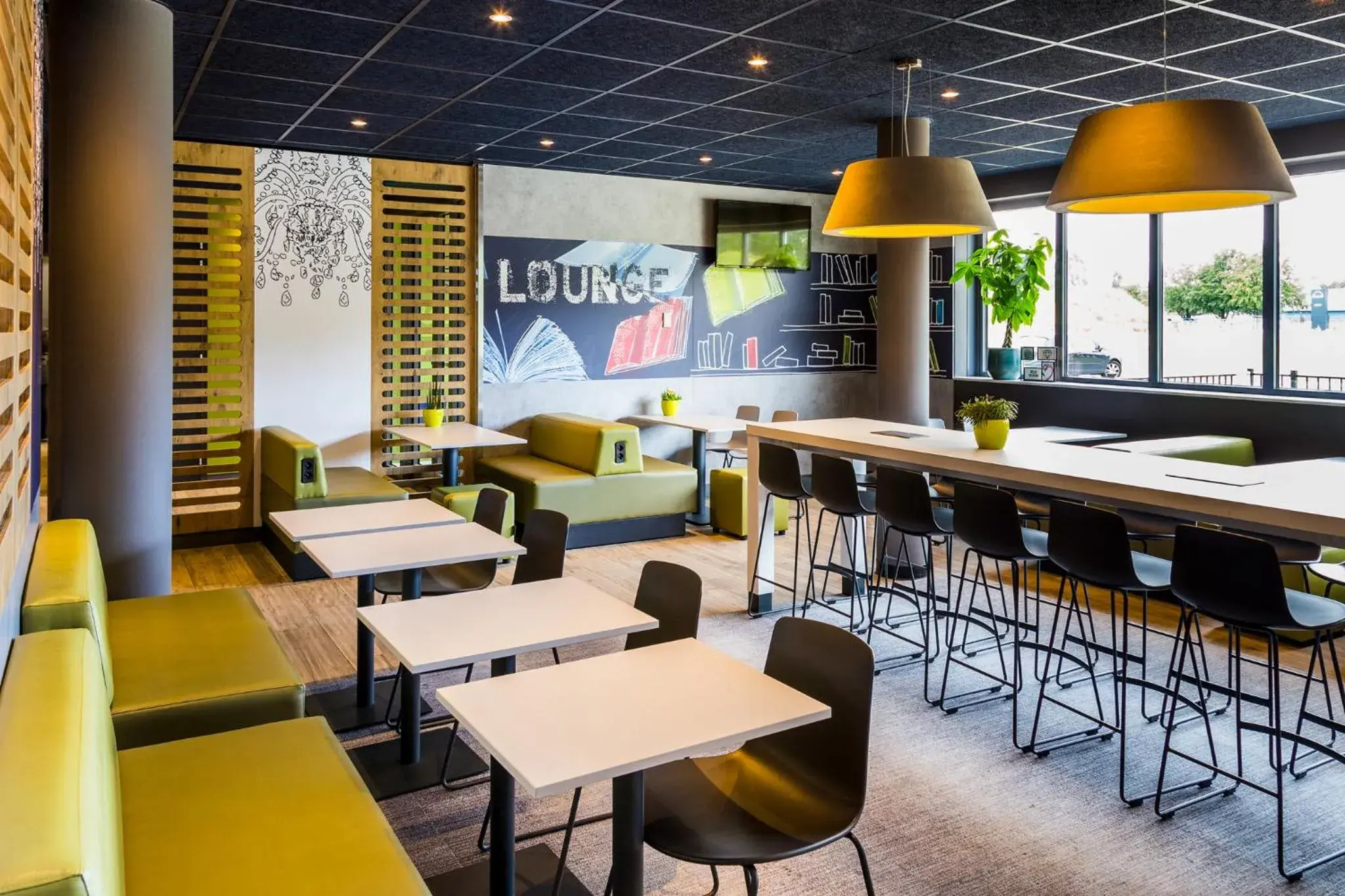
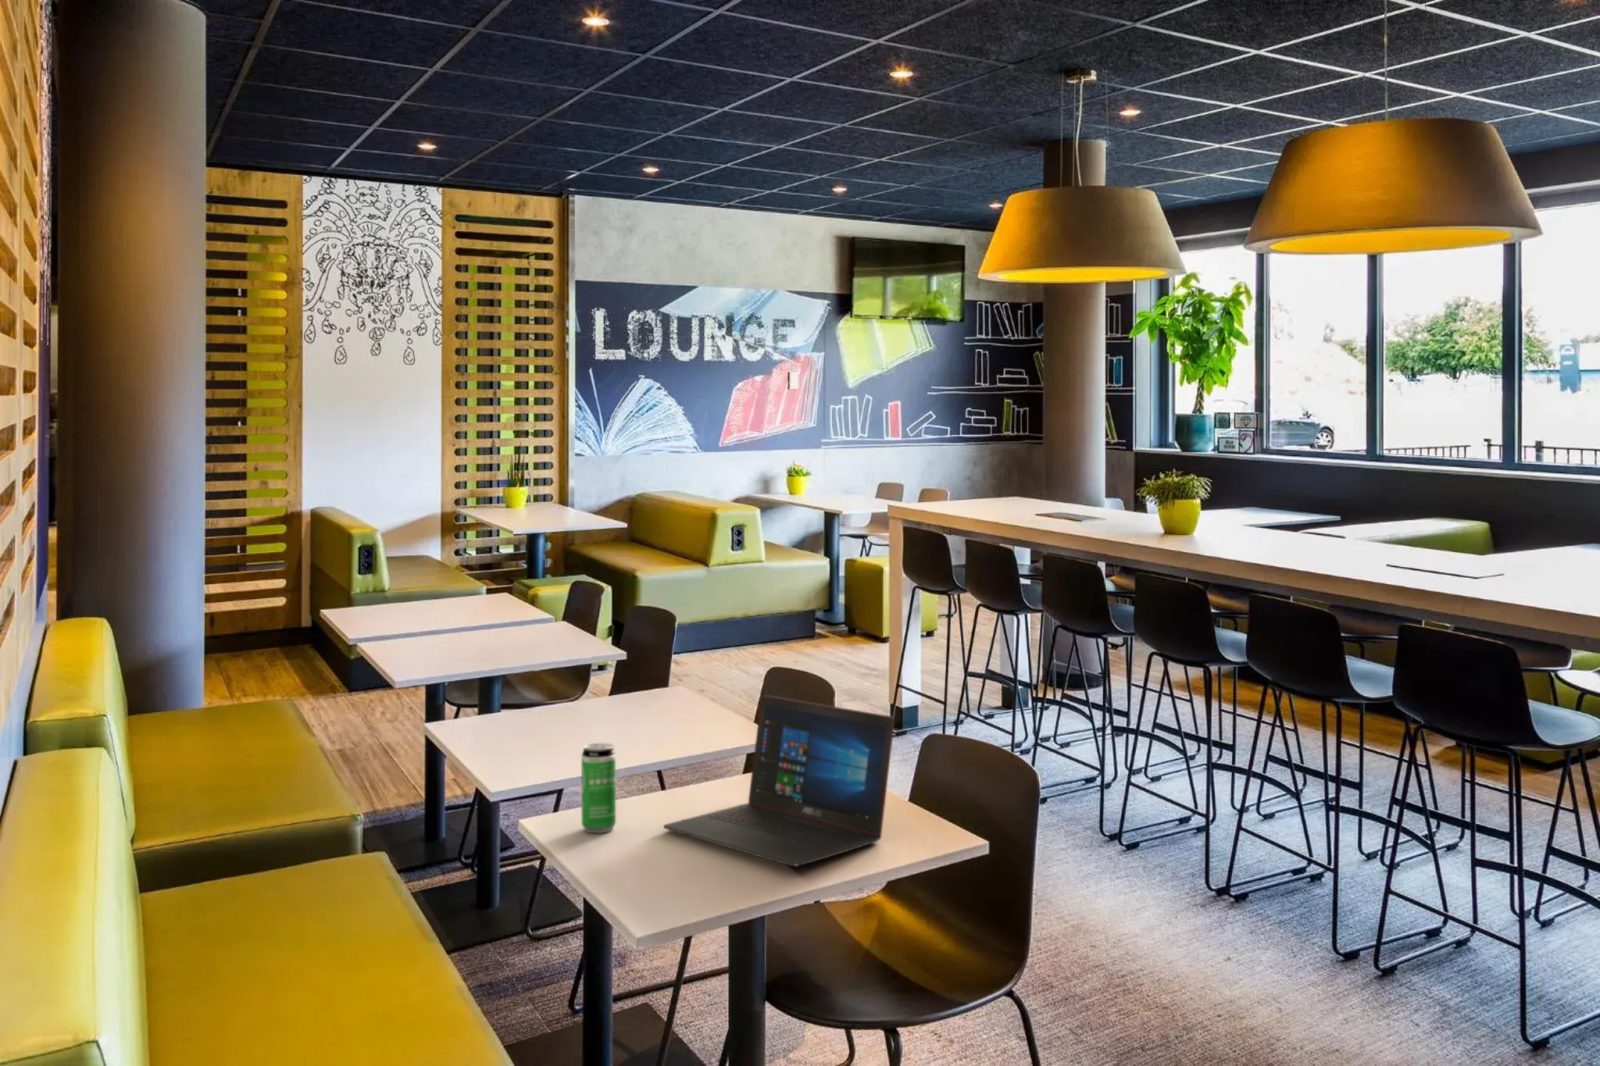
+ laptop [663,695,896,867]
+ beverage can [581,742,616,834]
